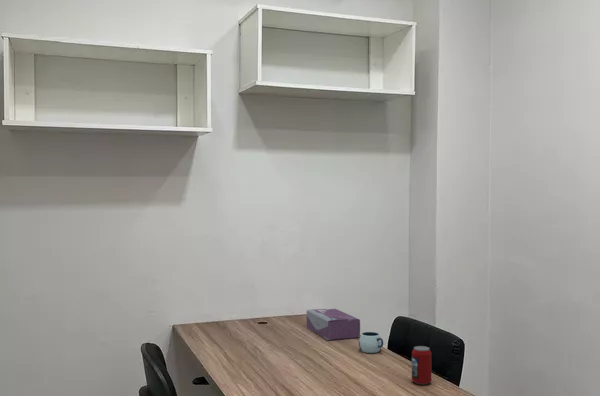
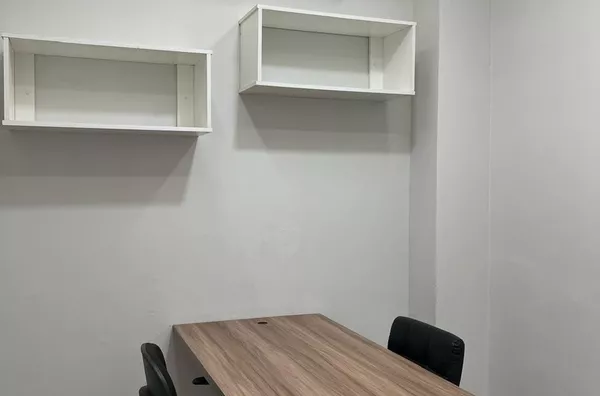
- mug [358,331,384,354]
- tissue box [306,308,361,341]
- beverage can [411,345,433,385]
